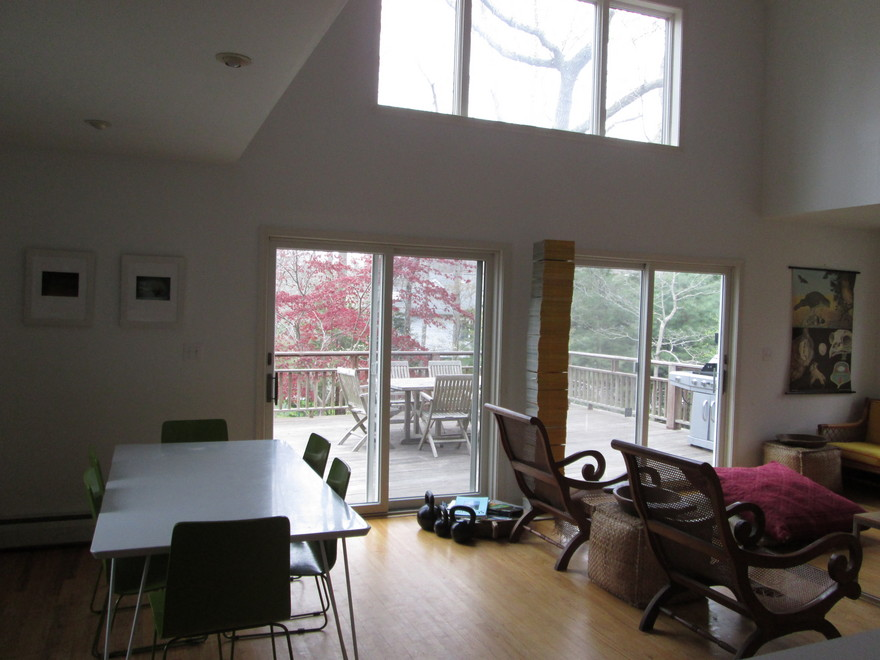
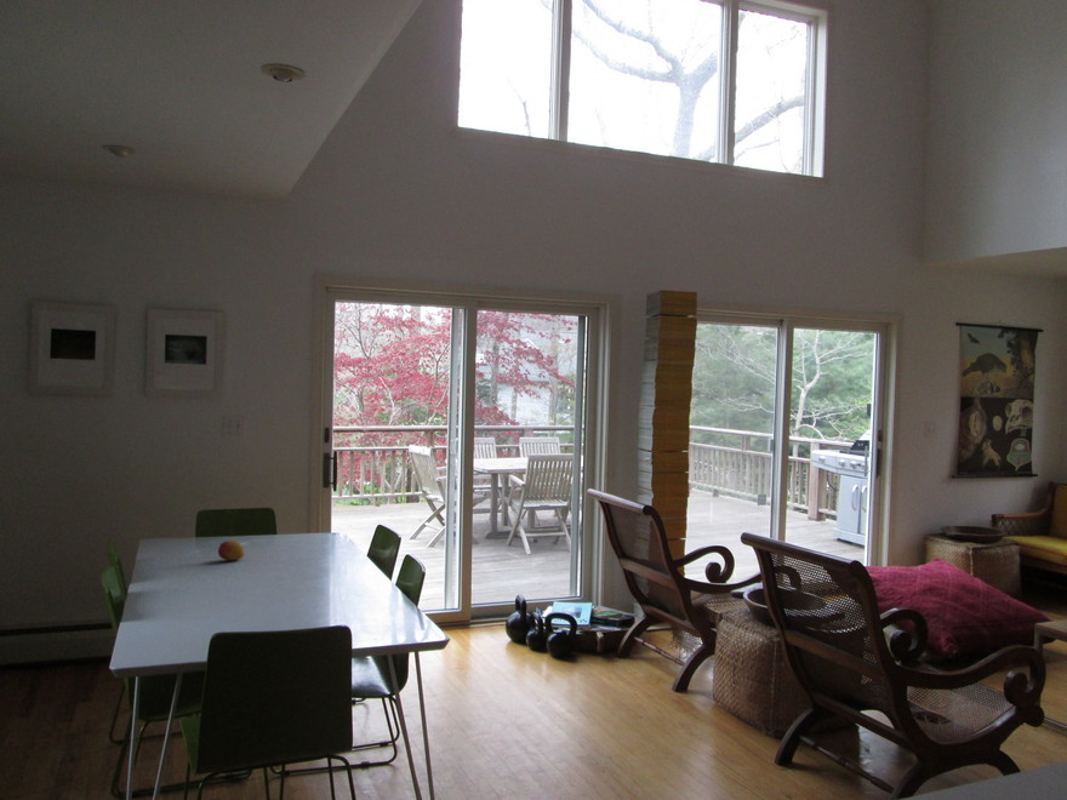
+ fruit [217,539,245,561]
